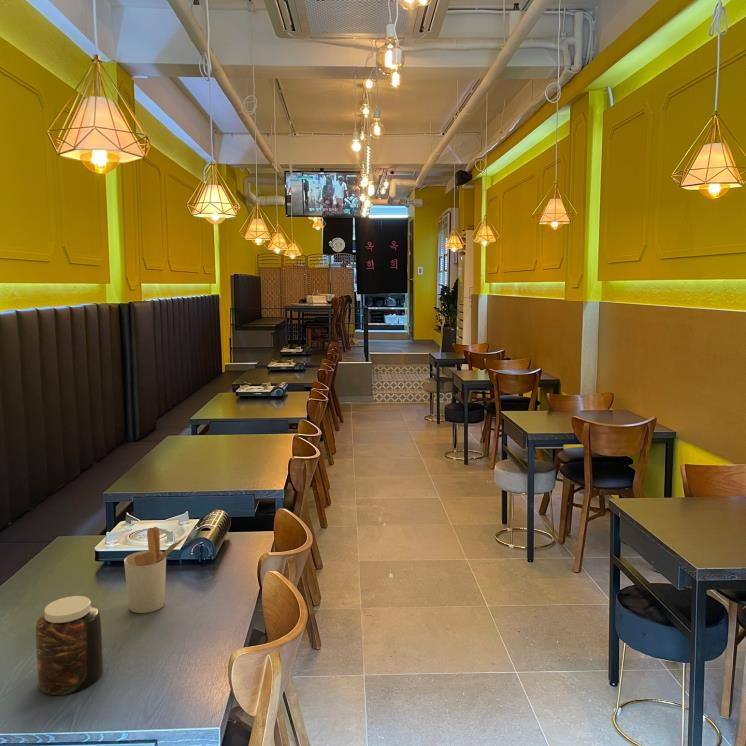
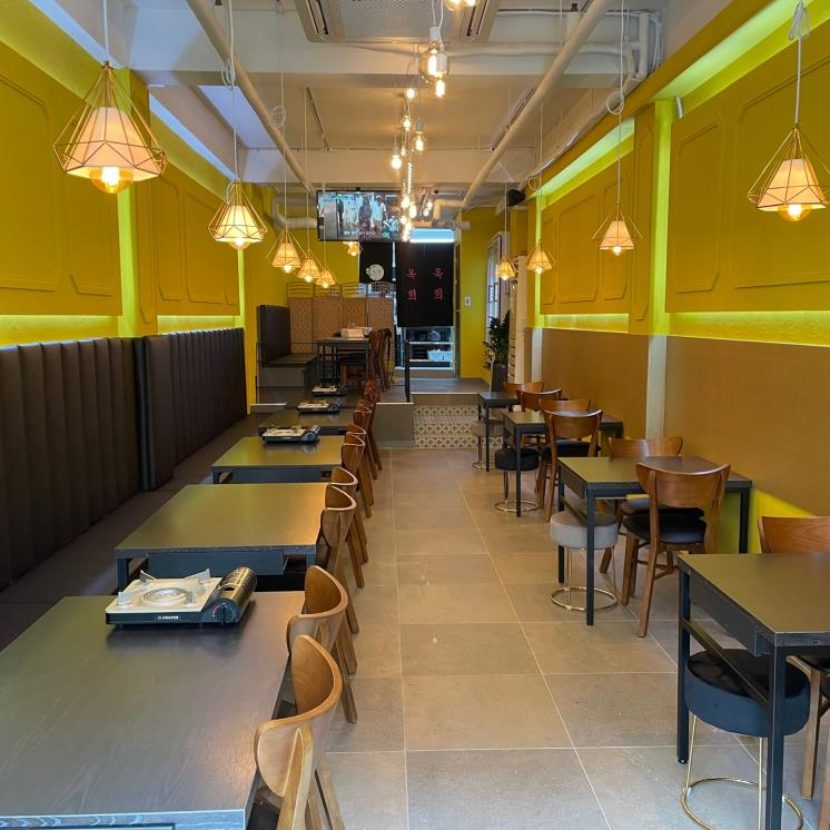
- jar [35,595,104,696]
- utensil holder [123,526,188,614]
